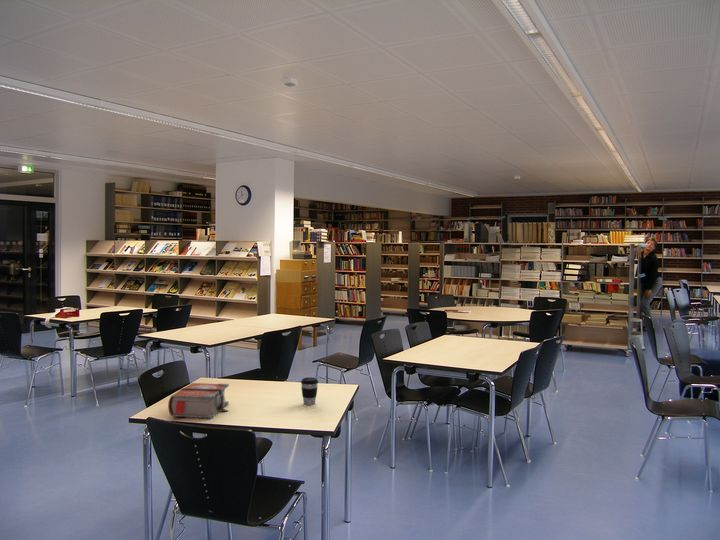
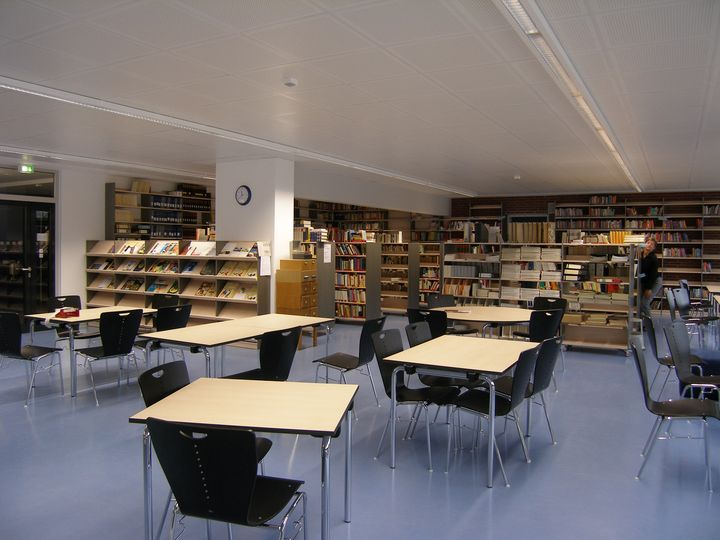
- bible [167,382,230,420]
- coffee cup [300,377,319,406]
